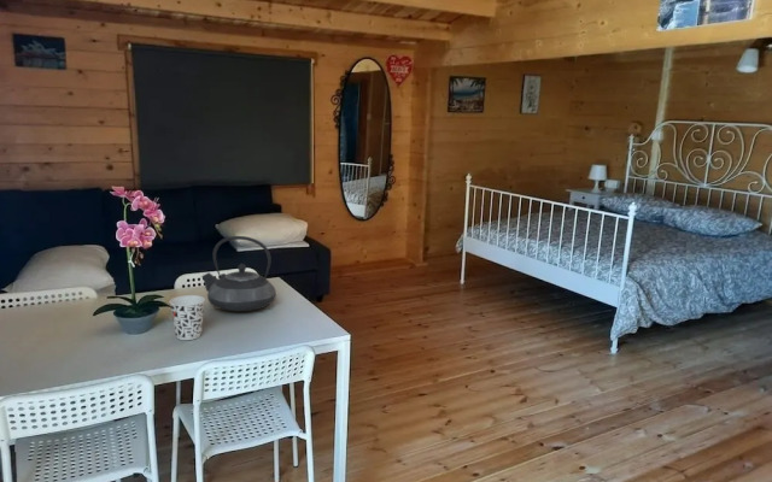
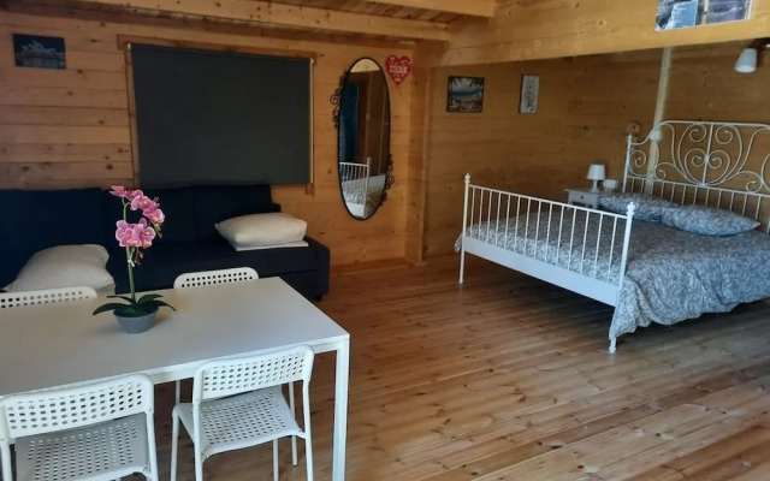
- teapot [200,235,277,312]
- cup [169,294,206,341]
